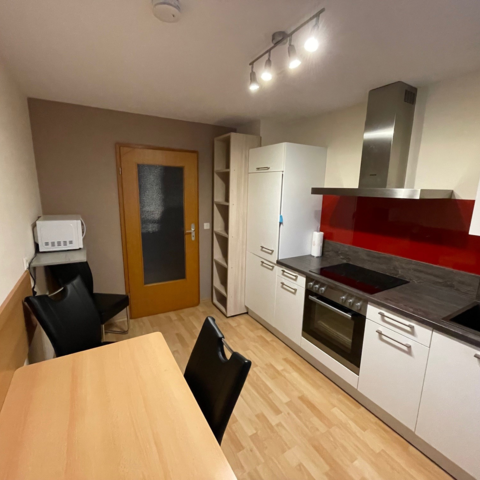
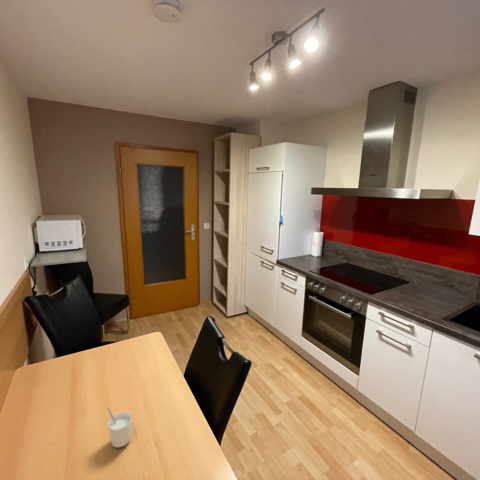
+ cup [107,407,133,448]
